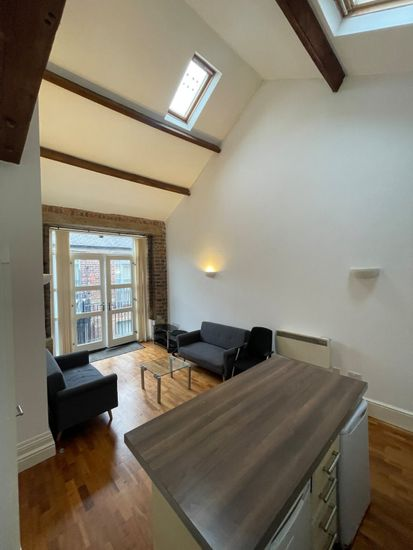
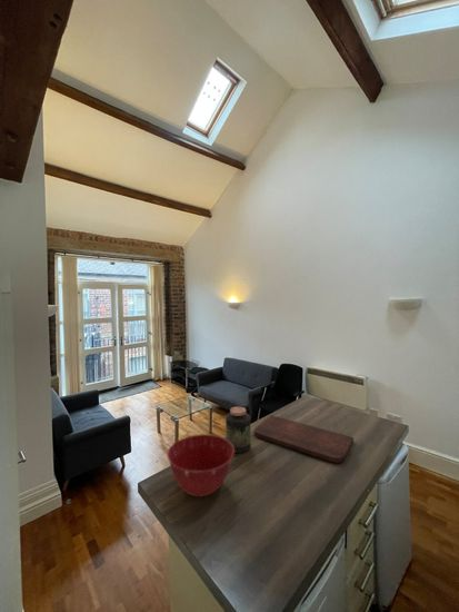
+ jar [224,406,252,454]
+ mixing bowl [166,433,236,497]
+ cutting board [253,414,355,464]
